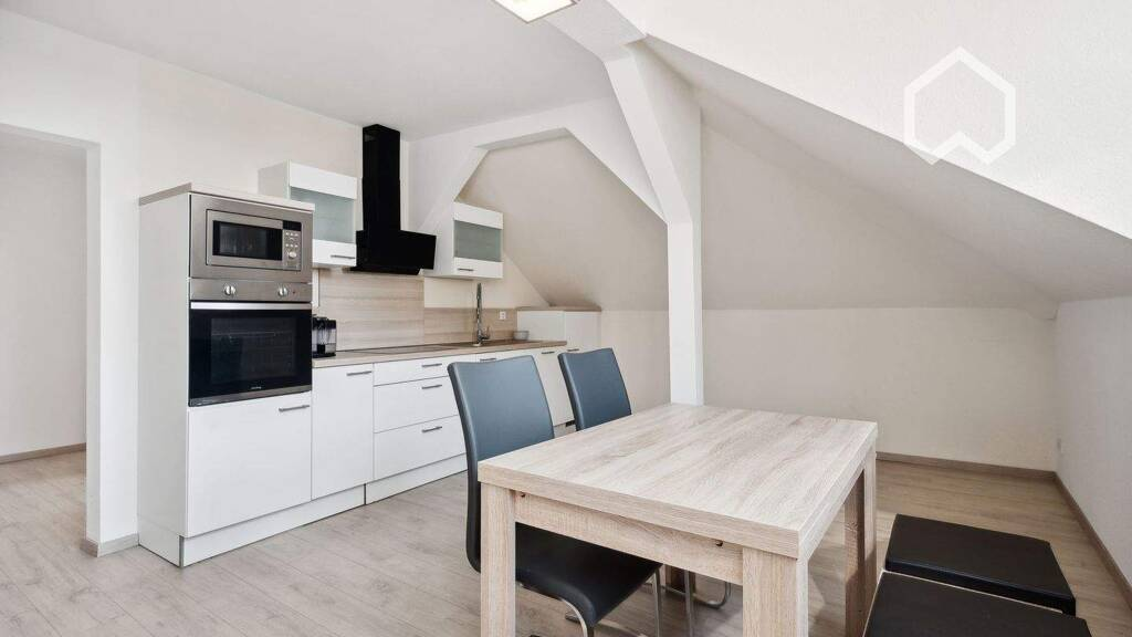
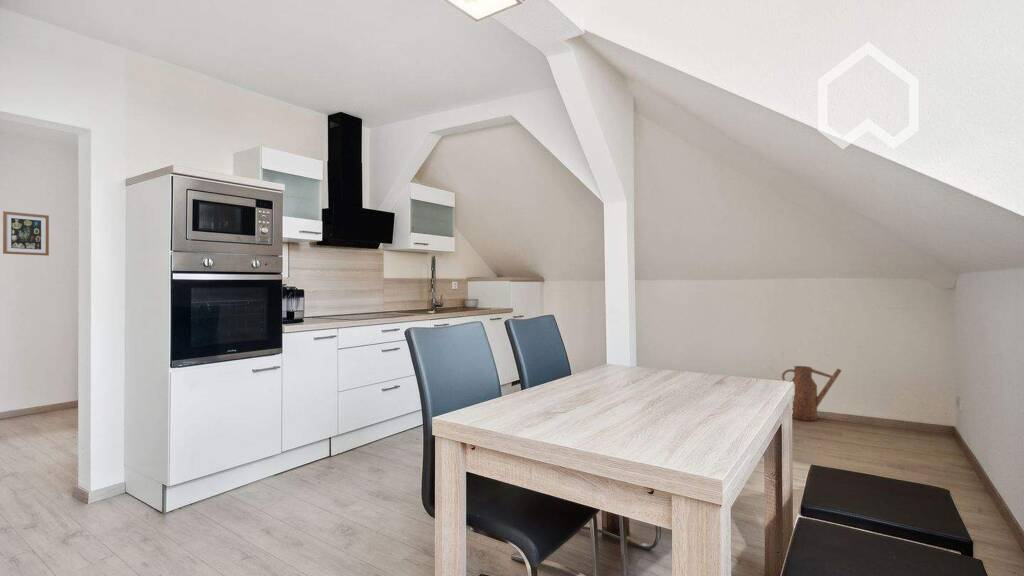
+ wall art [2,210,50,257]
+ watering can [781,365,842,422]
